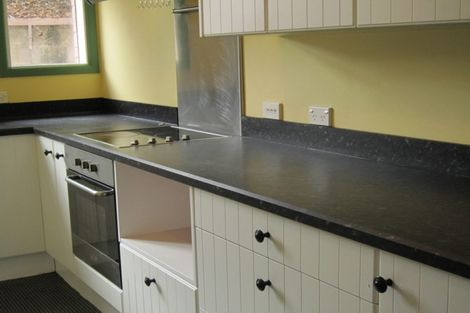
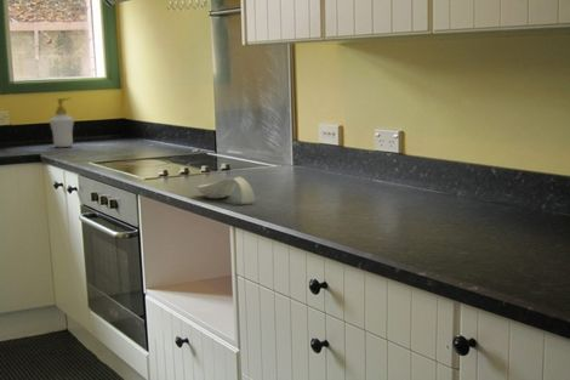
+ spoon rest [195,176,256,204]
+ soap bottle [47,97,75,148]
